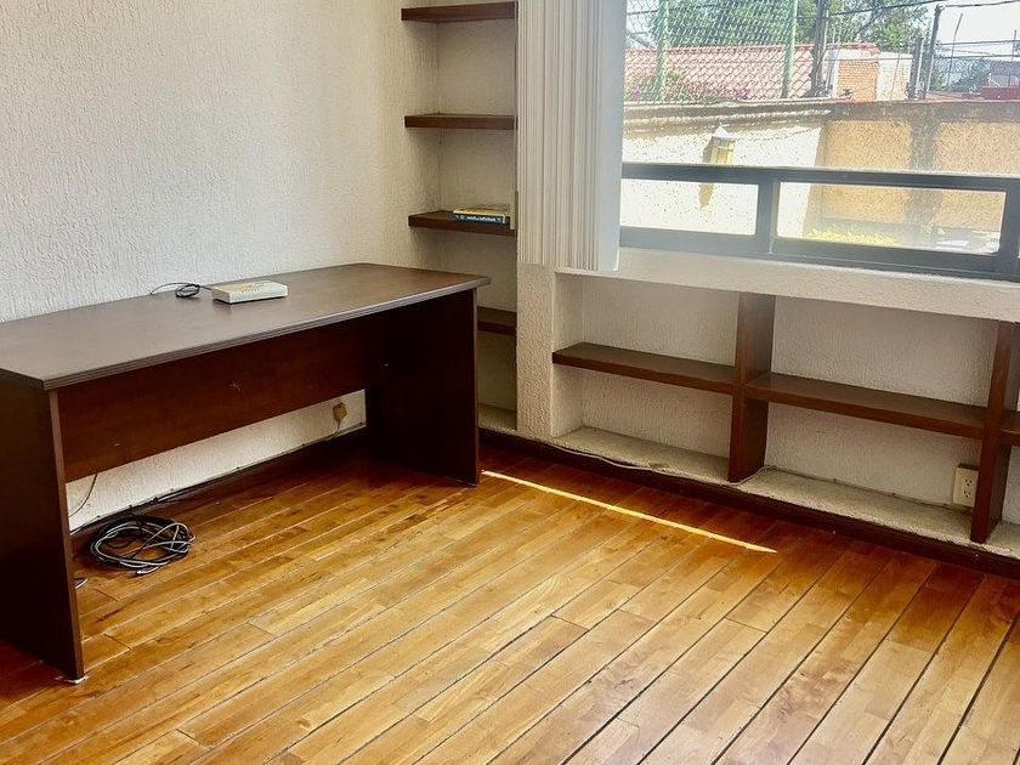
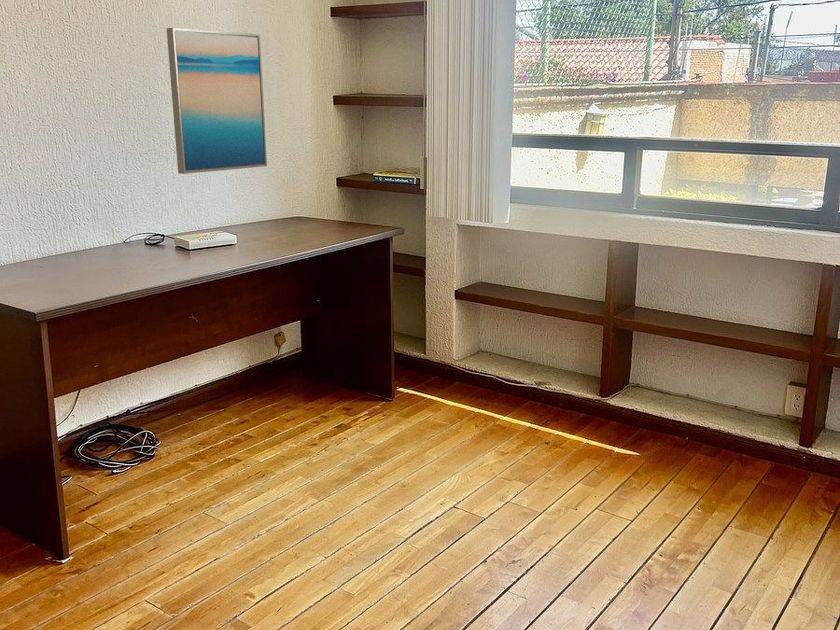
+ wall art [166,27,268,175]
